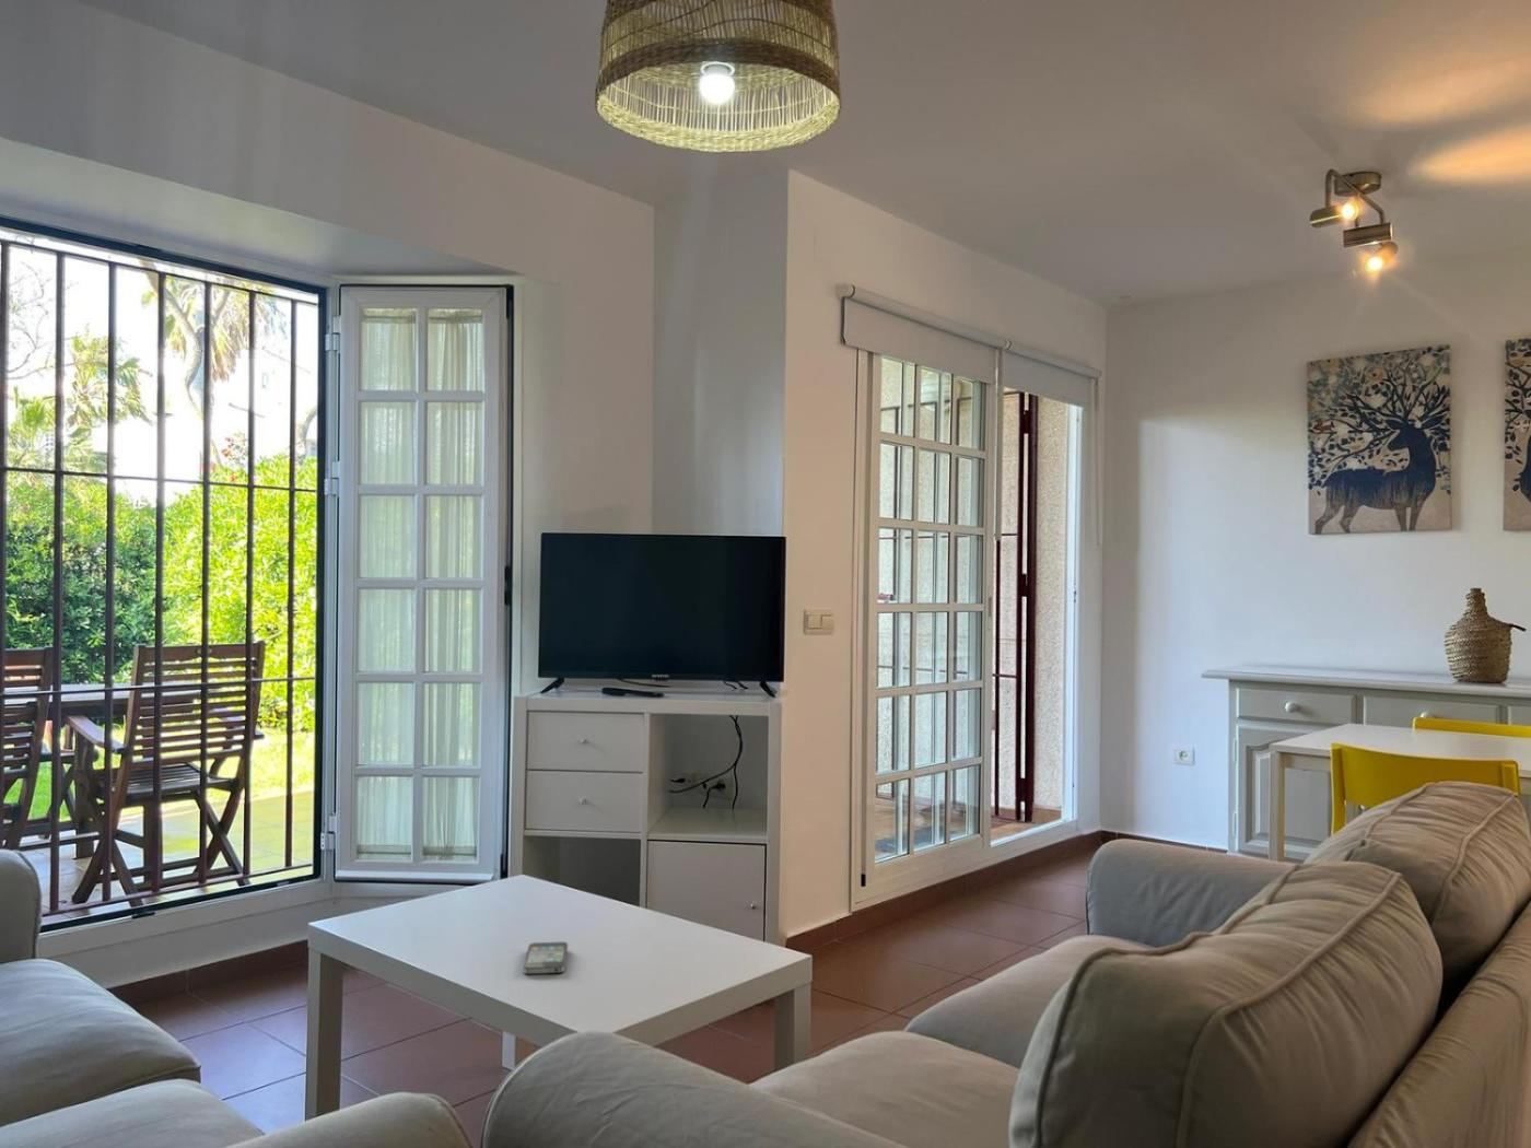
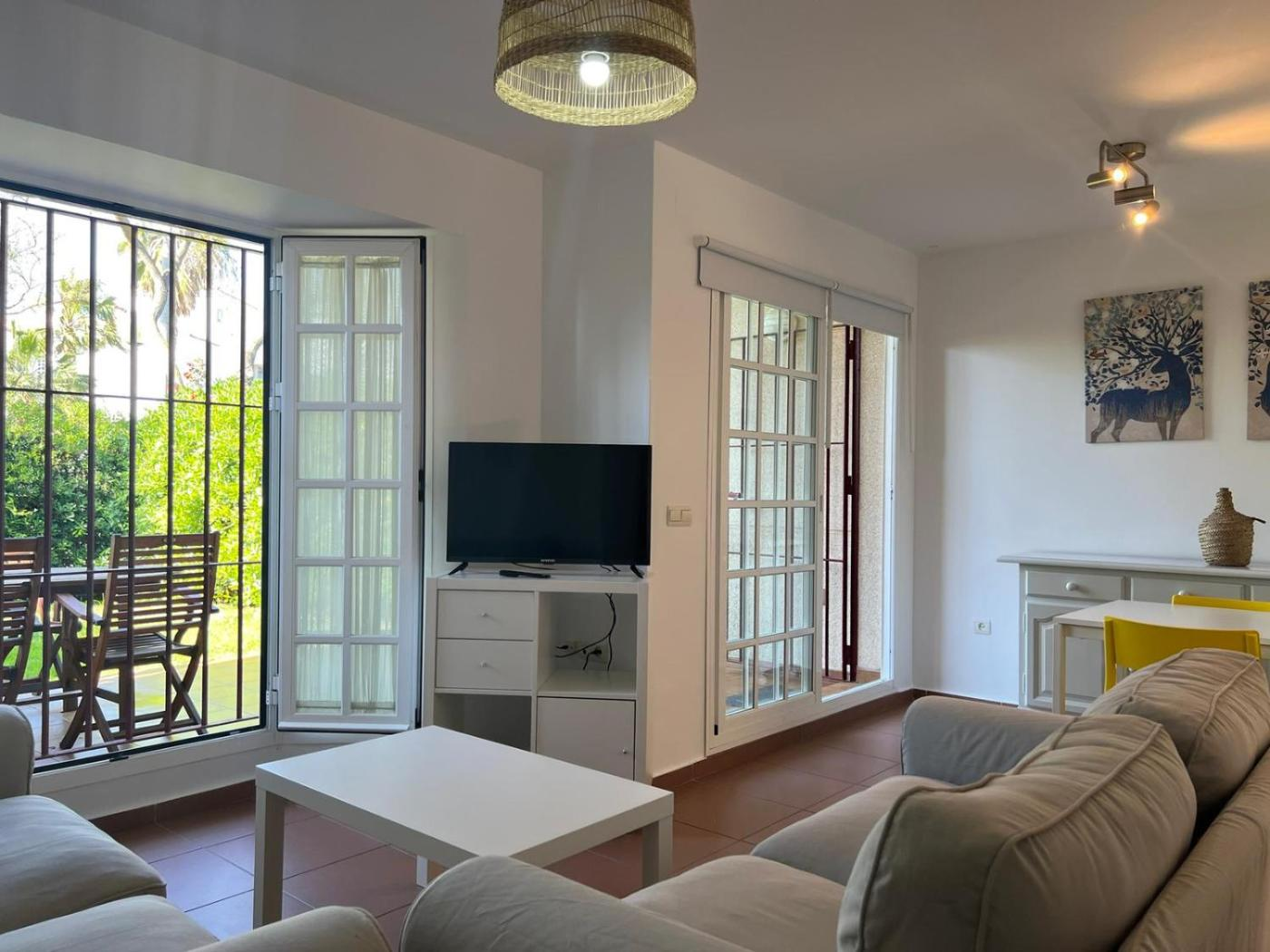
- smartphone [523,941,569,976]
